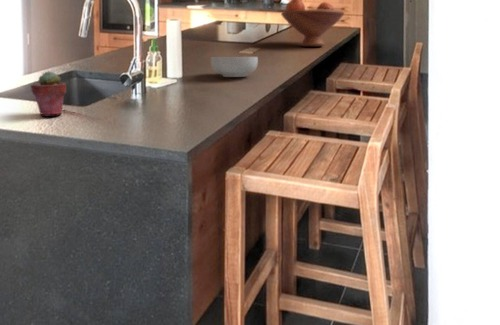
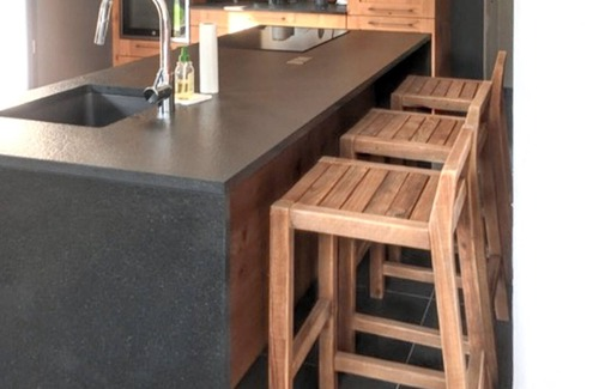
- fruit bowl [280,0,345,48]
- cereal bowl [210,56,259,78]
- potted succulent [30,70,67,117]
